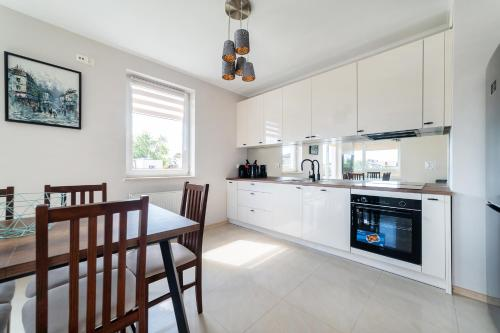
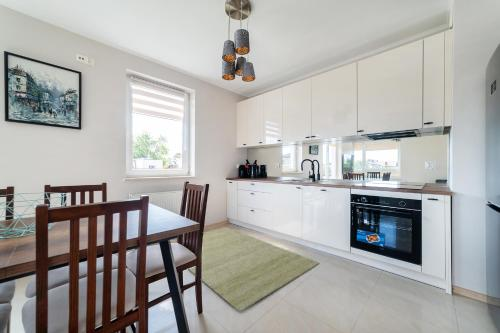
+ rug [170,226,320,312]
